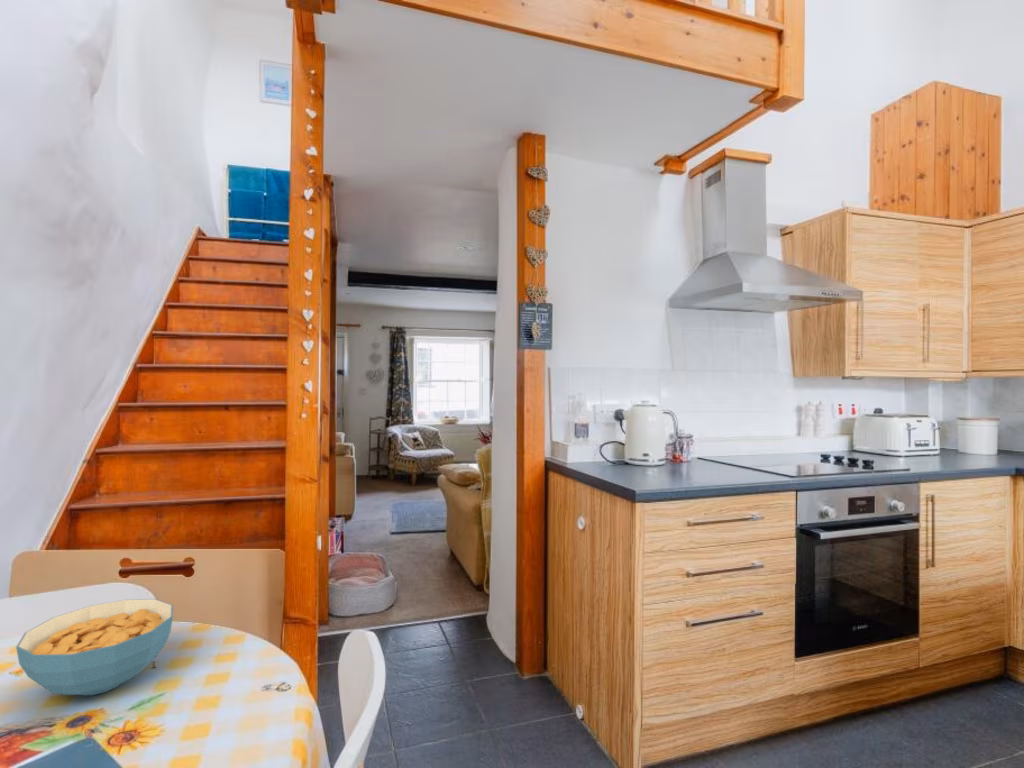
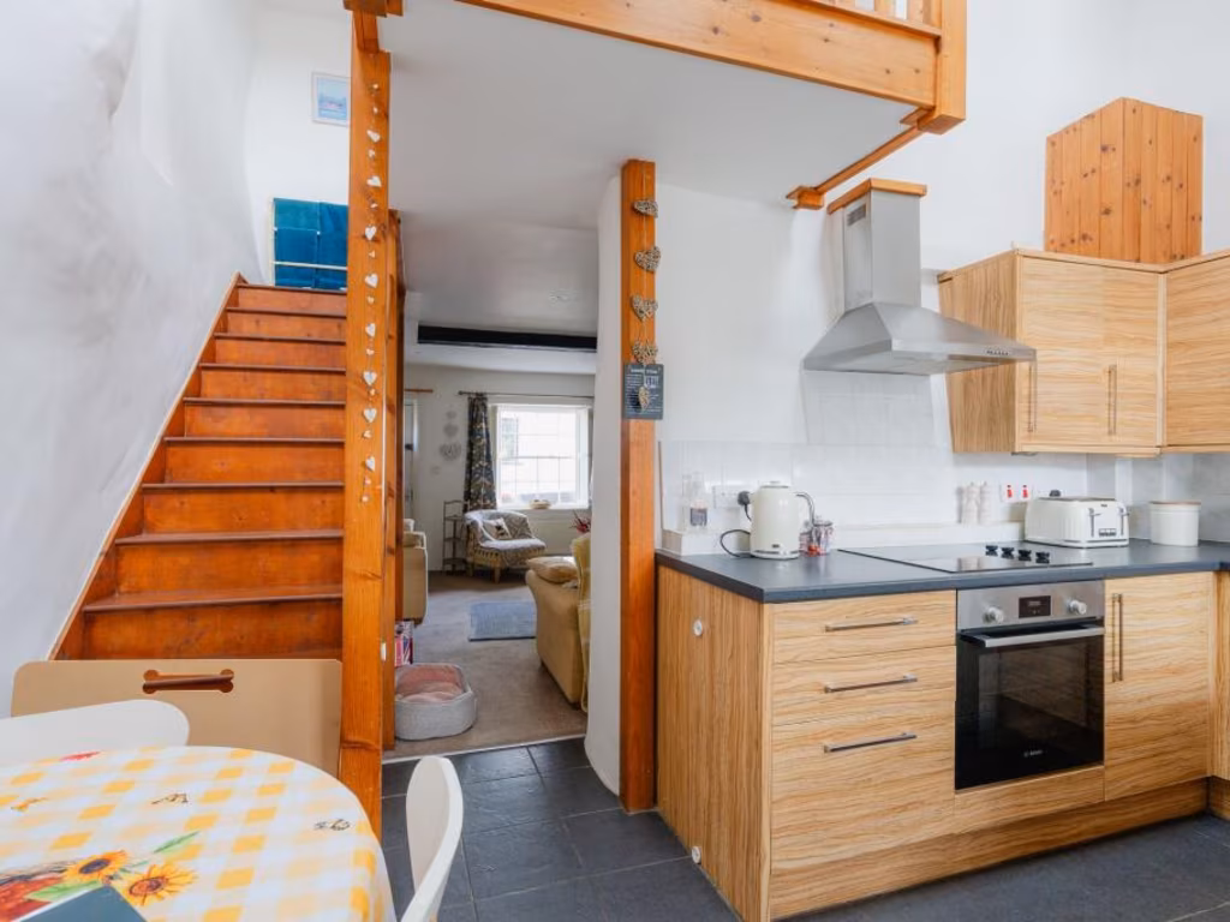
- cereal bowl [15,598,174,696]
